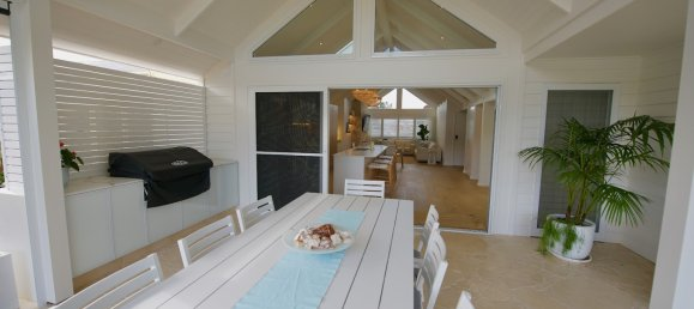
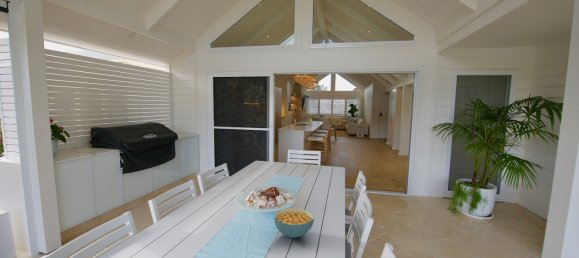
+ cereal bowl [273,207,315,239]
